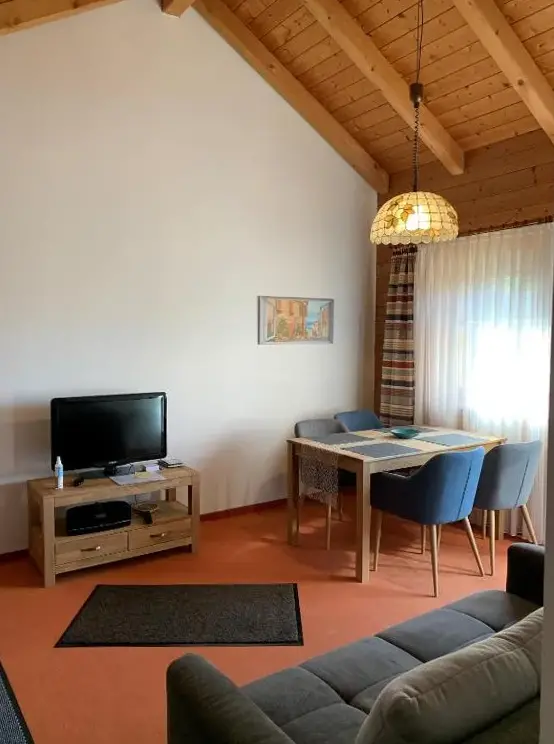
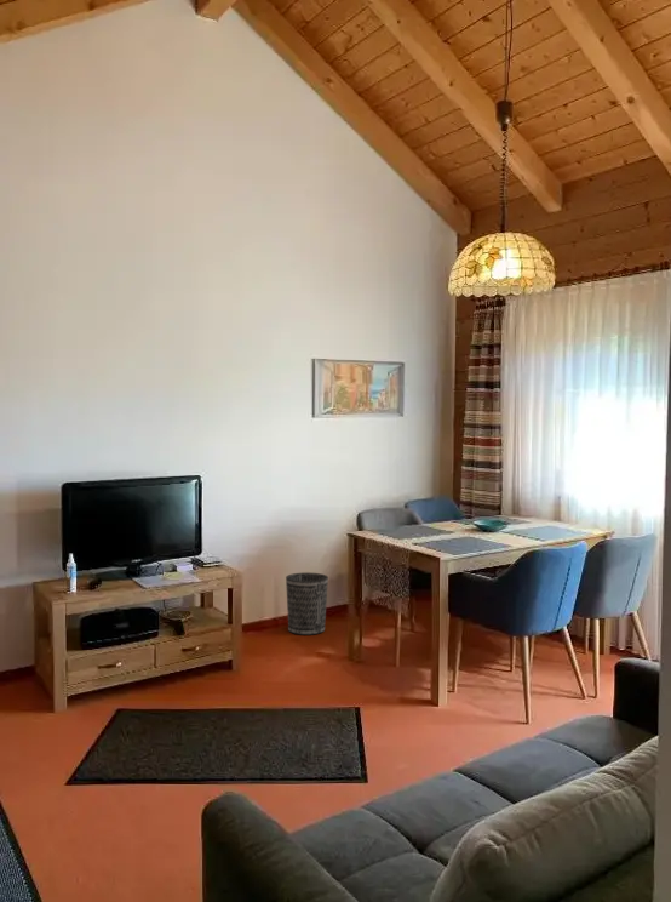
+ wastebasket [285,571,329,636]
